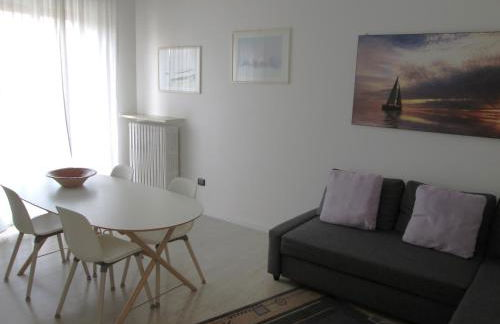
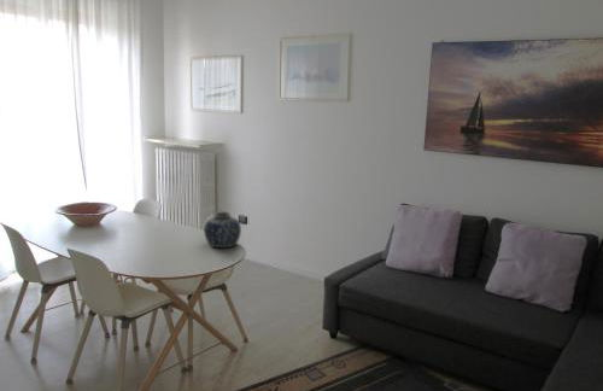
+ vase [203,210,242,249]
